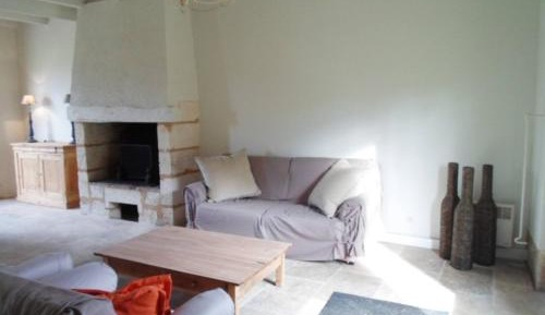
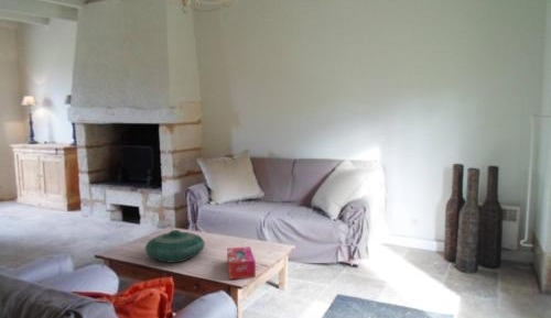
+ decorative bowl [144,229,206,263]
+ tissue box [226,245,257,281]
